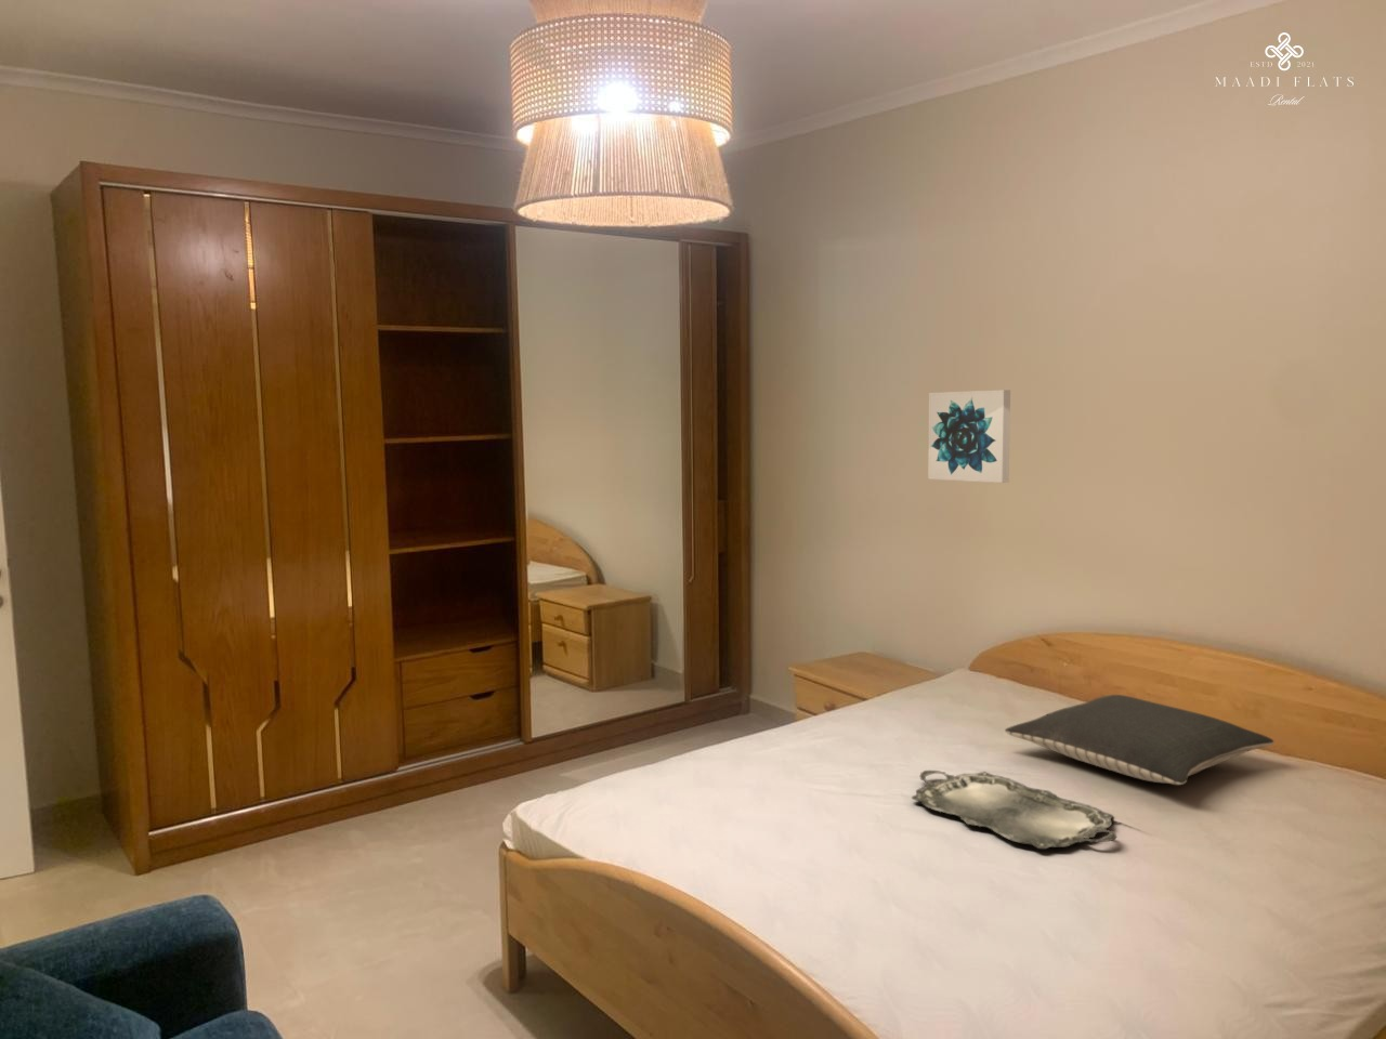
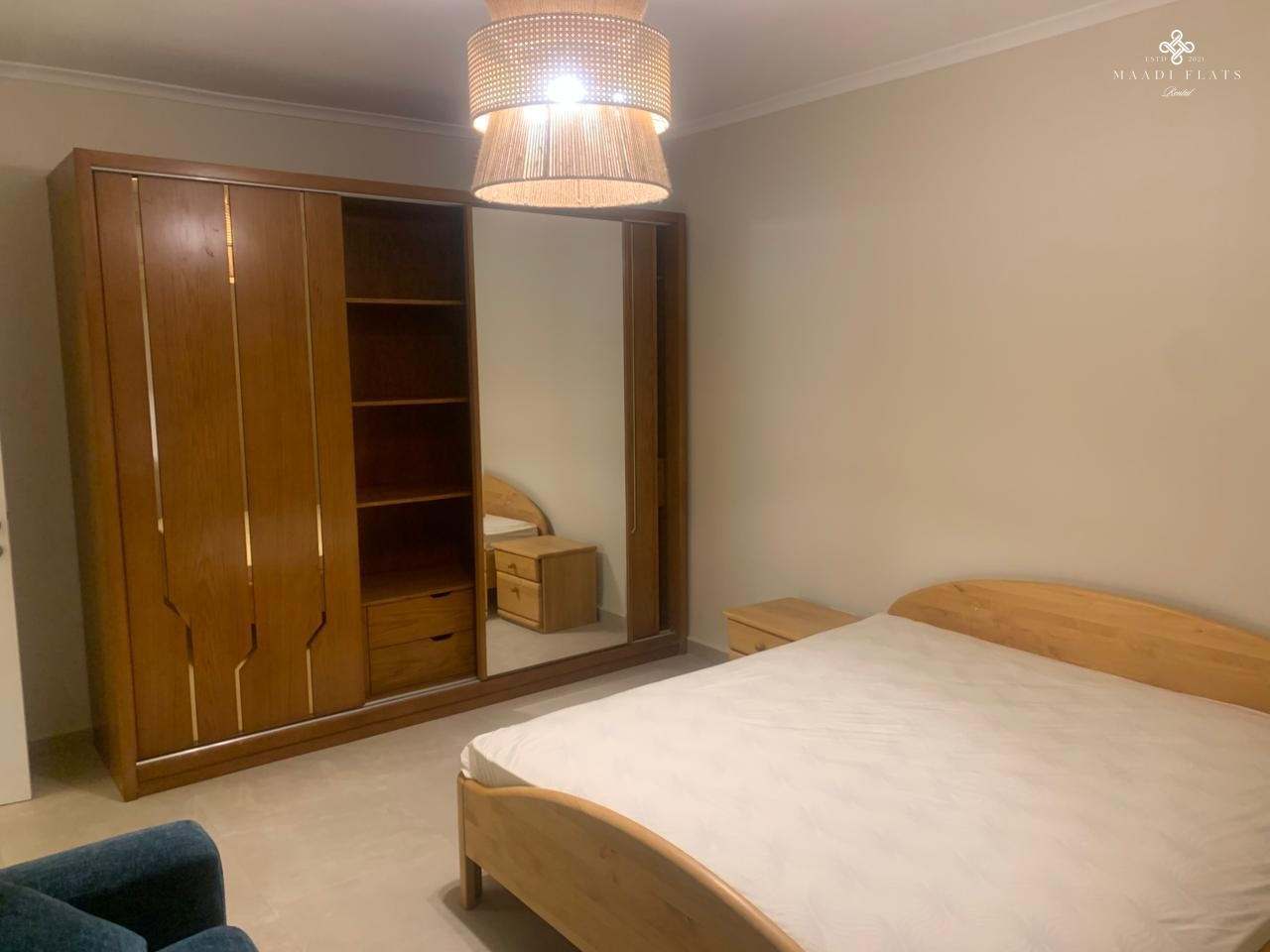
- serving tray [910,769,1119,849]
- wall art [927,389,1012,483]
- pillow [1004,694,1275,786]
